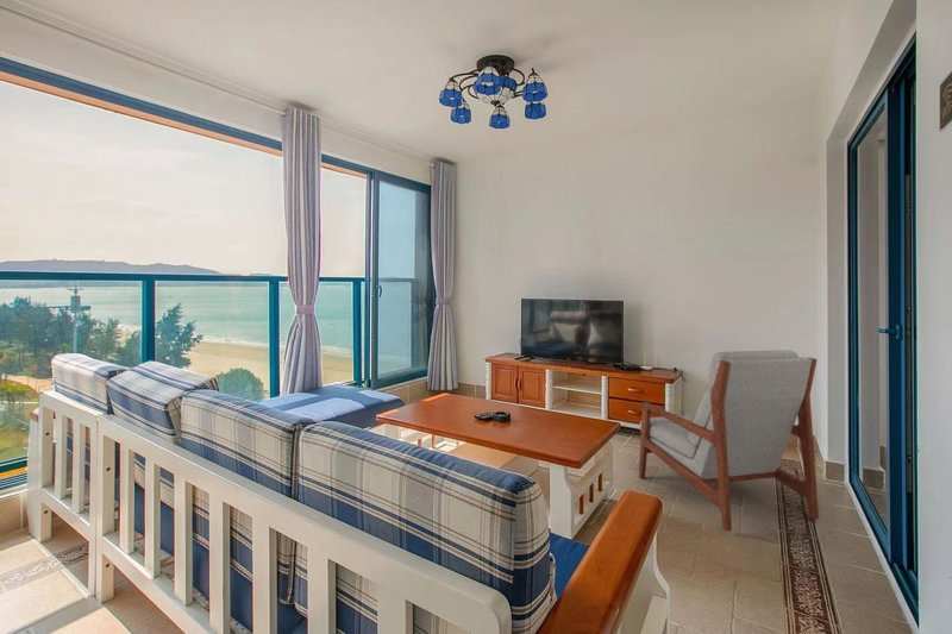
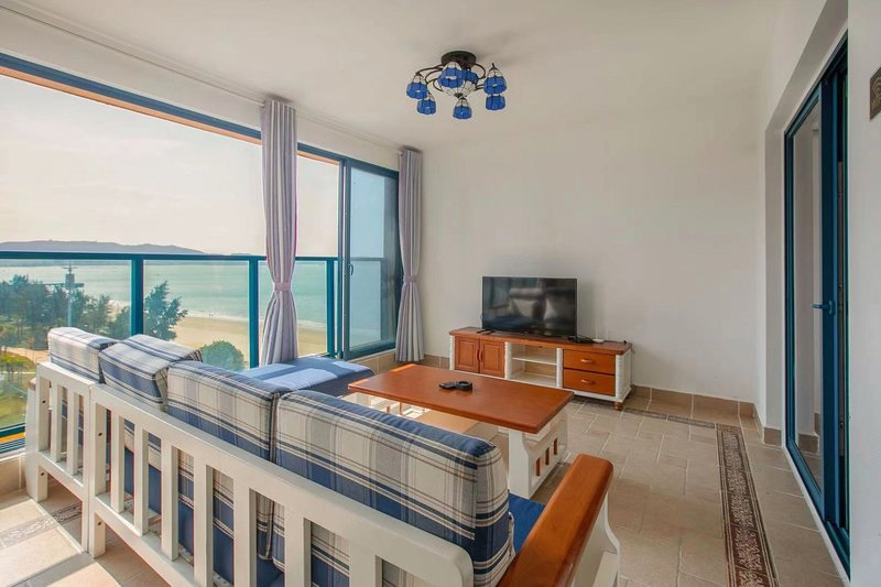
- armchair [638,349,820,532]
